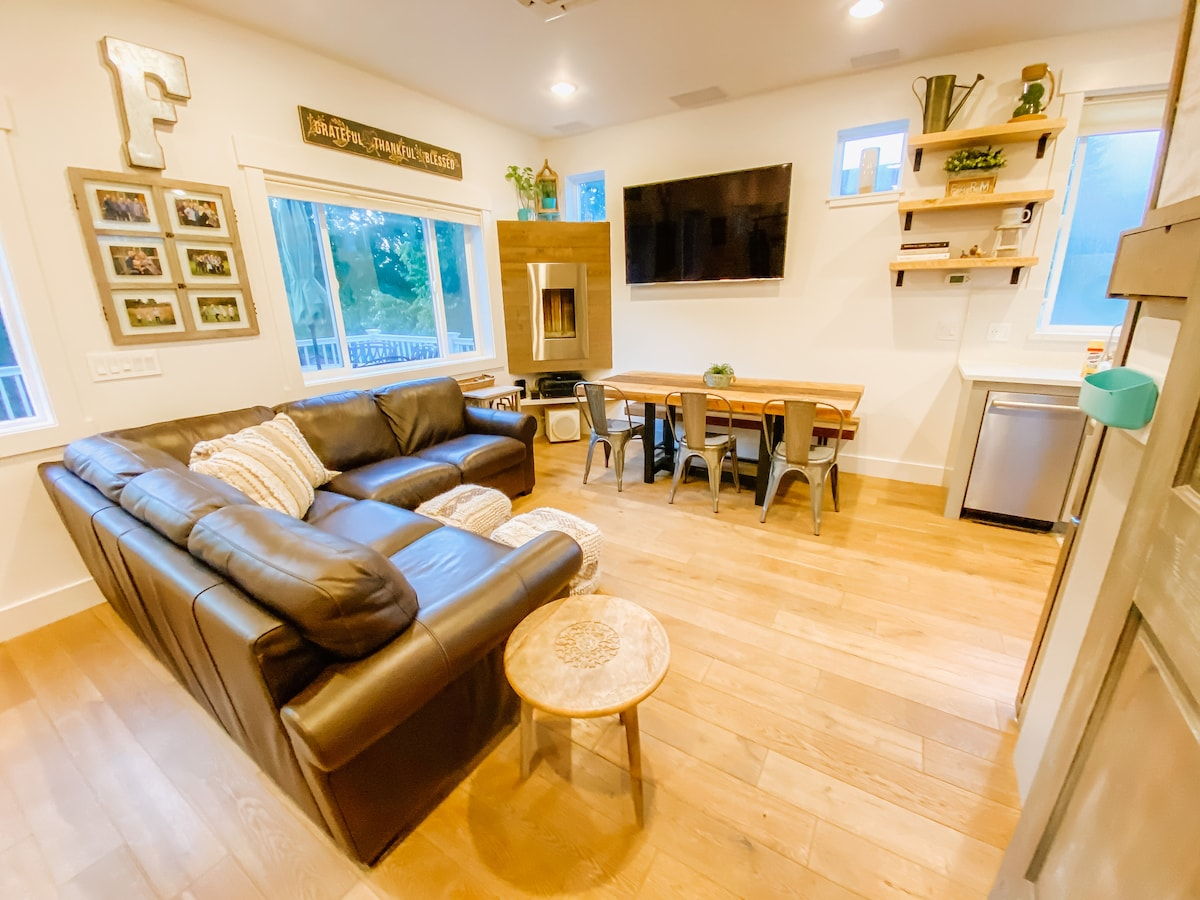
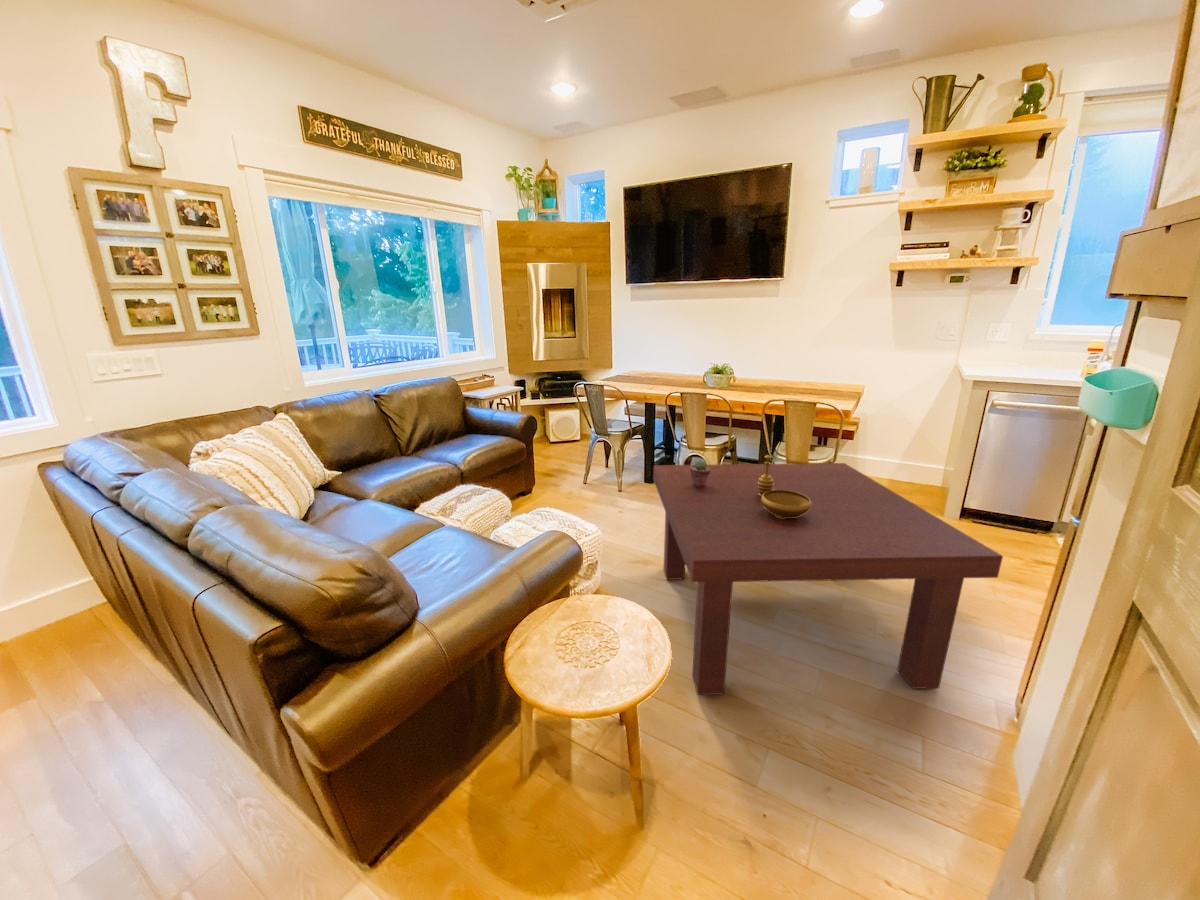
+ potted succulent [690,459,710,487]
+ coffee table [652,462,1004,696]
+ decorative bowl [757,454,812,518]
